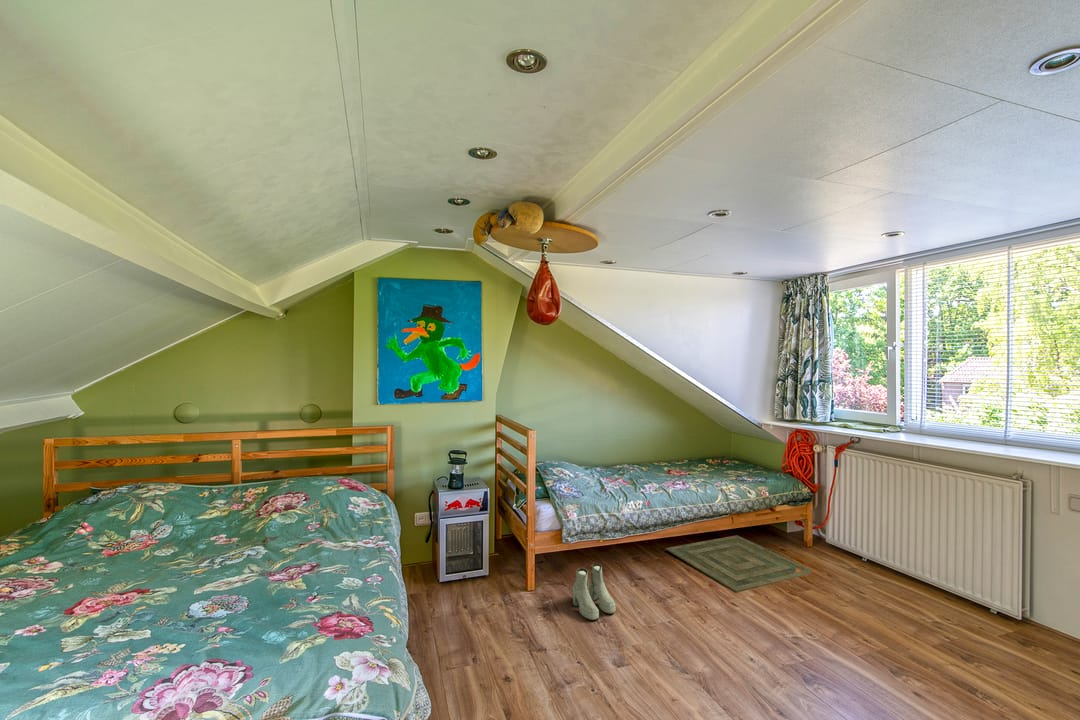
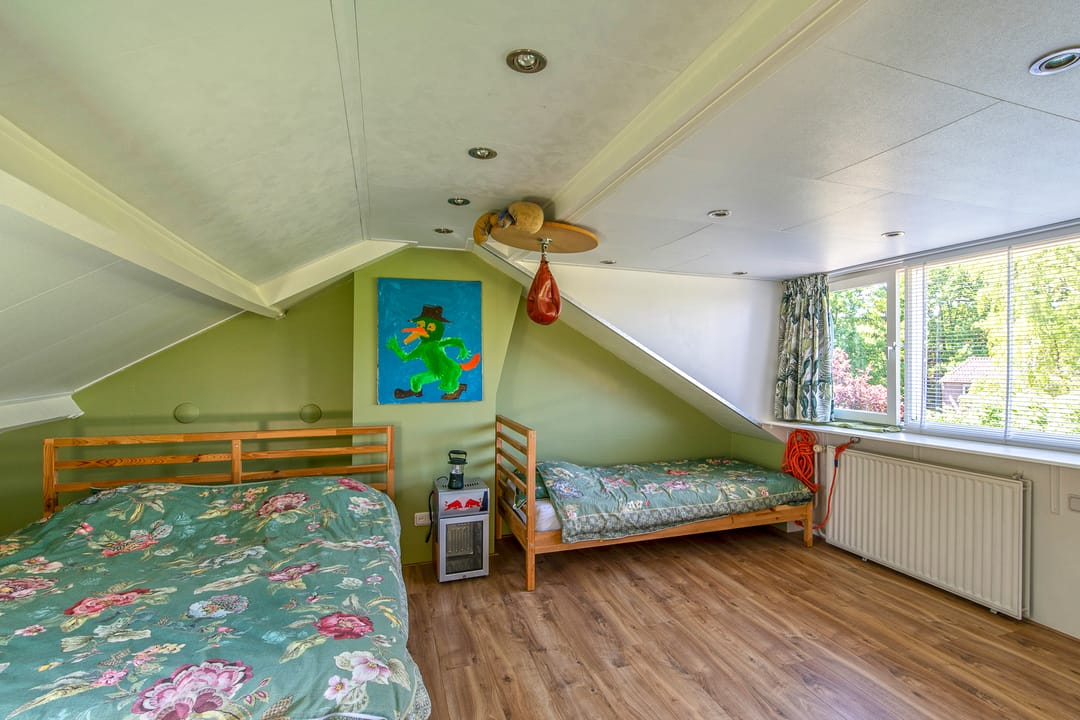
- bath mat [665,534,813,594]
- boots [572,563,617,621]
